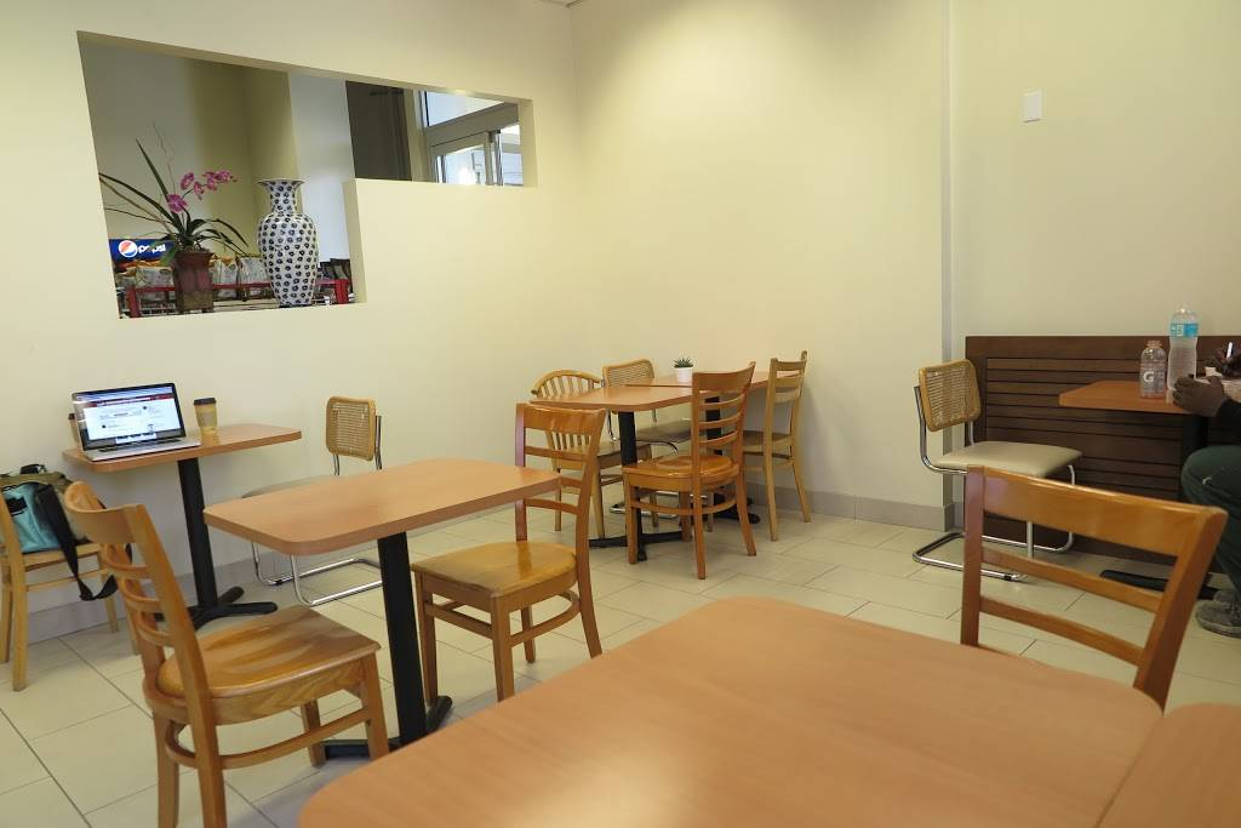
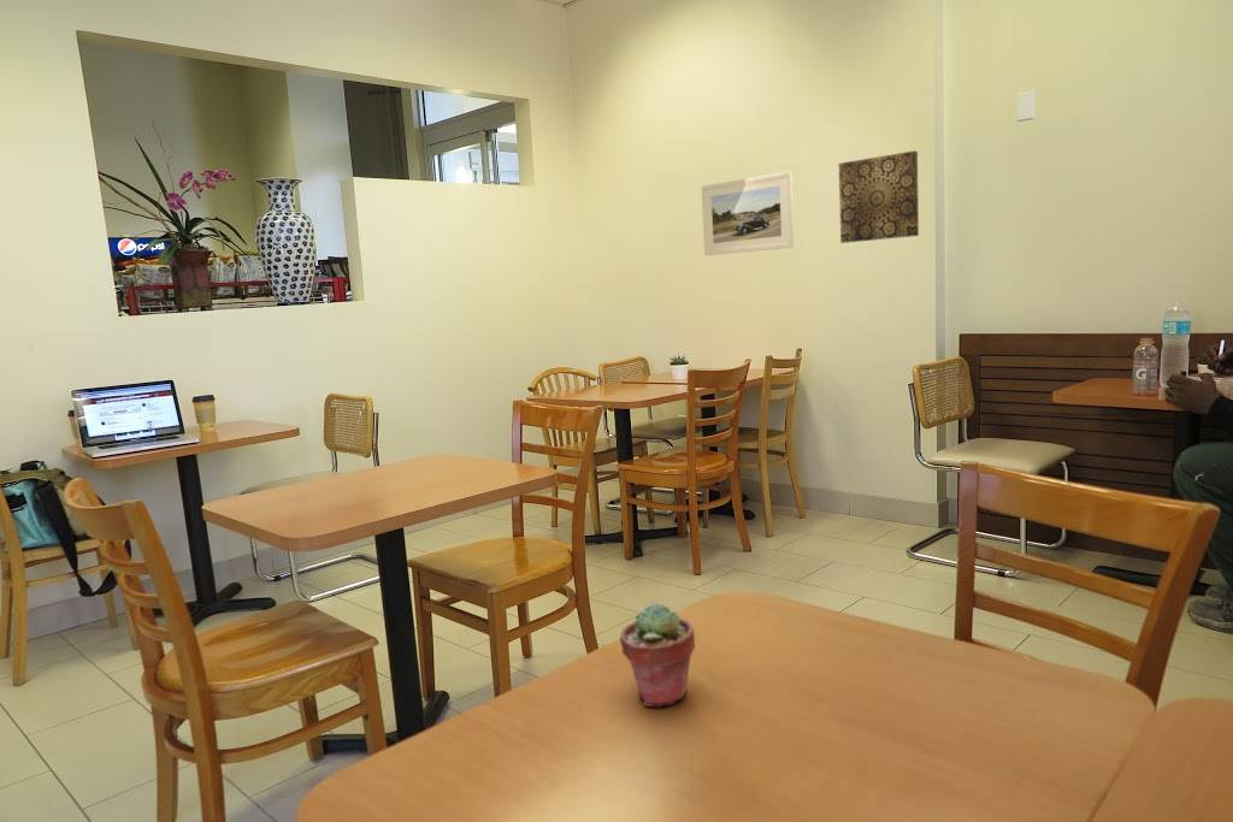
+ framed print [700,170,795,256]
+ wall art [838,149,920,244]
+ potted succulent [619,603,696,708]
